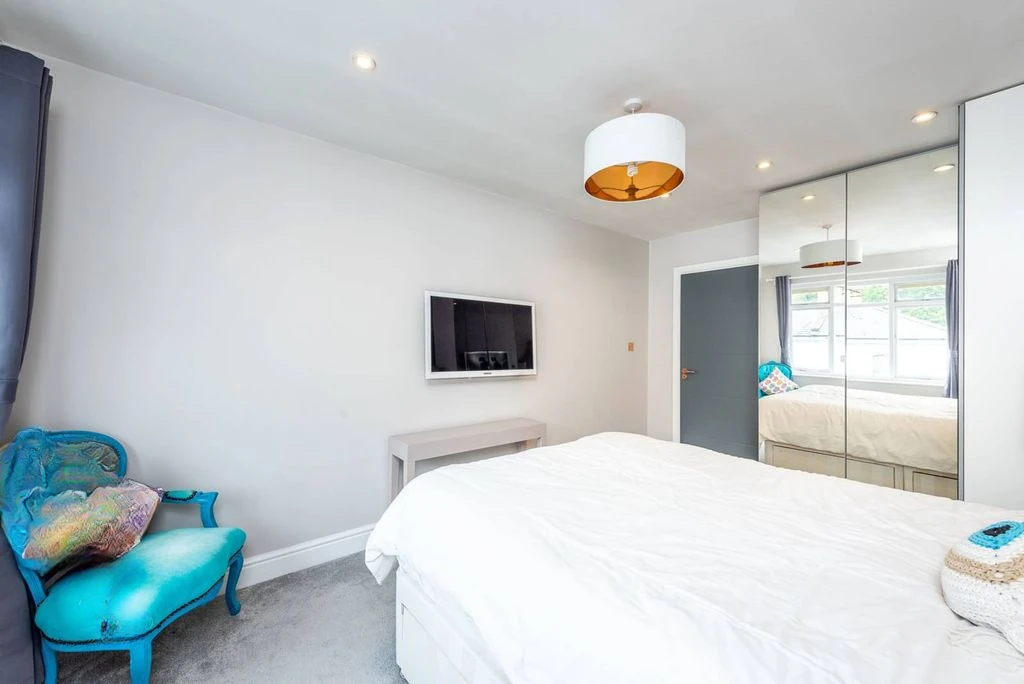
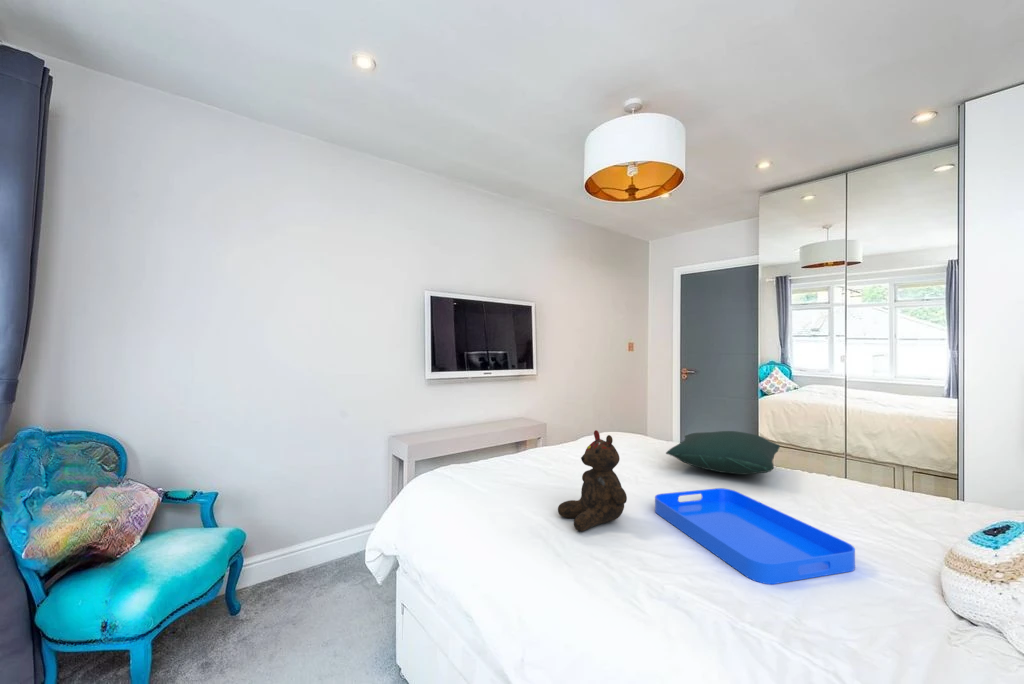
+ pillow [665,430,781,476]
+ serving tray [654,487,856,585]
+ teddy bear [557,429,628,532]
